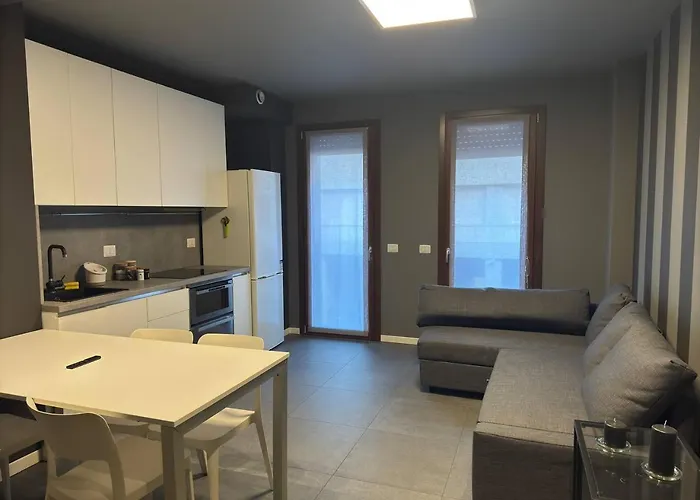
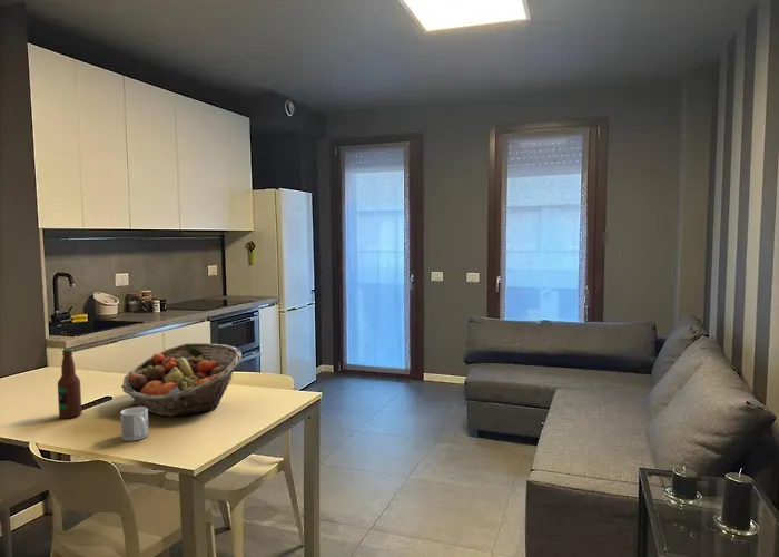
+ fruit basket [120,342,243,418]
+ mug [119,405,150,442]
+ bottle [57,348,82,420]
